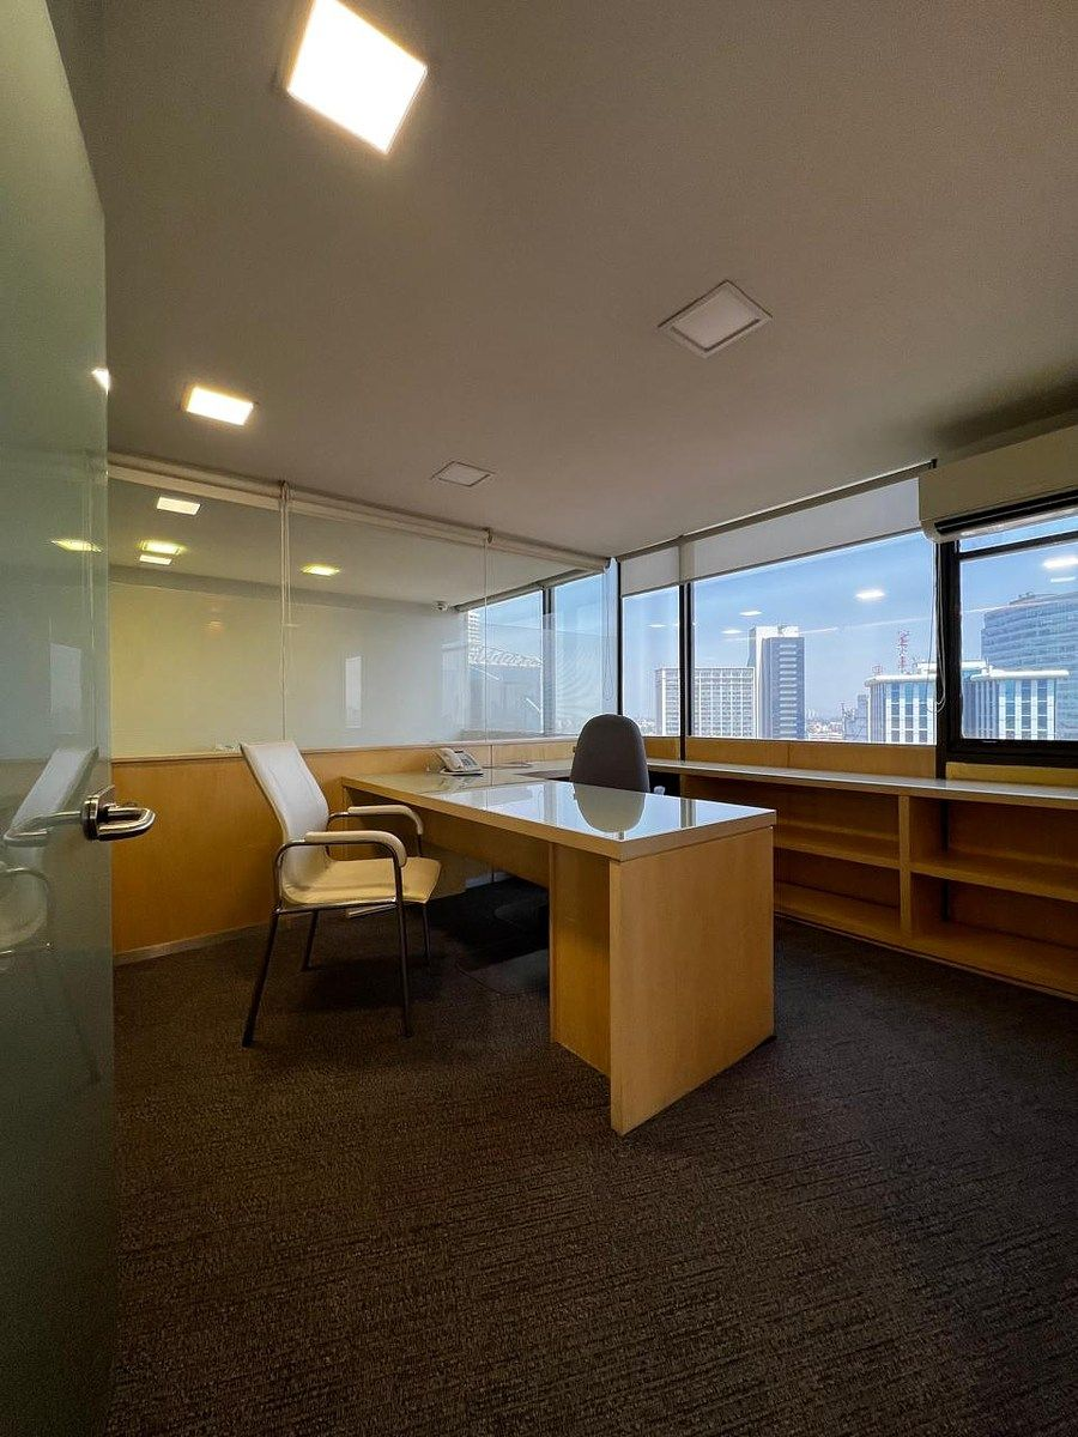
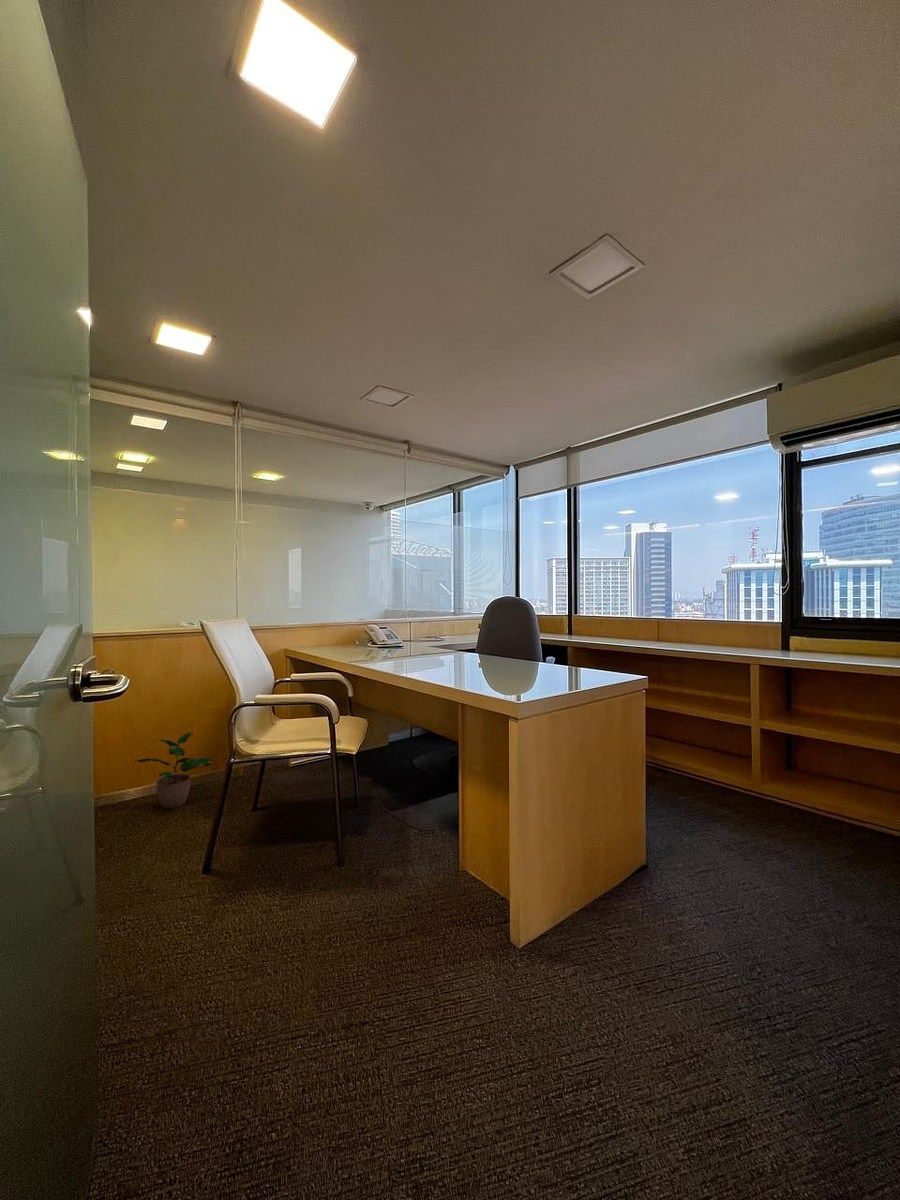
+ potted plant [136,732,214,809]
